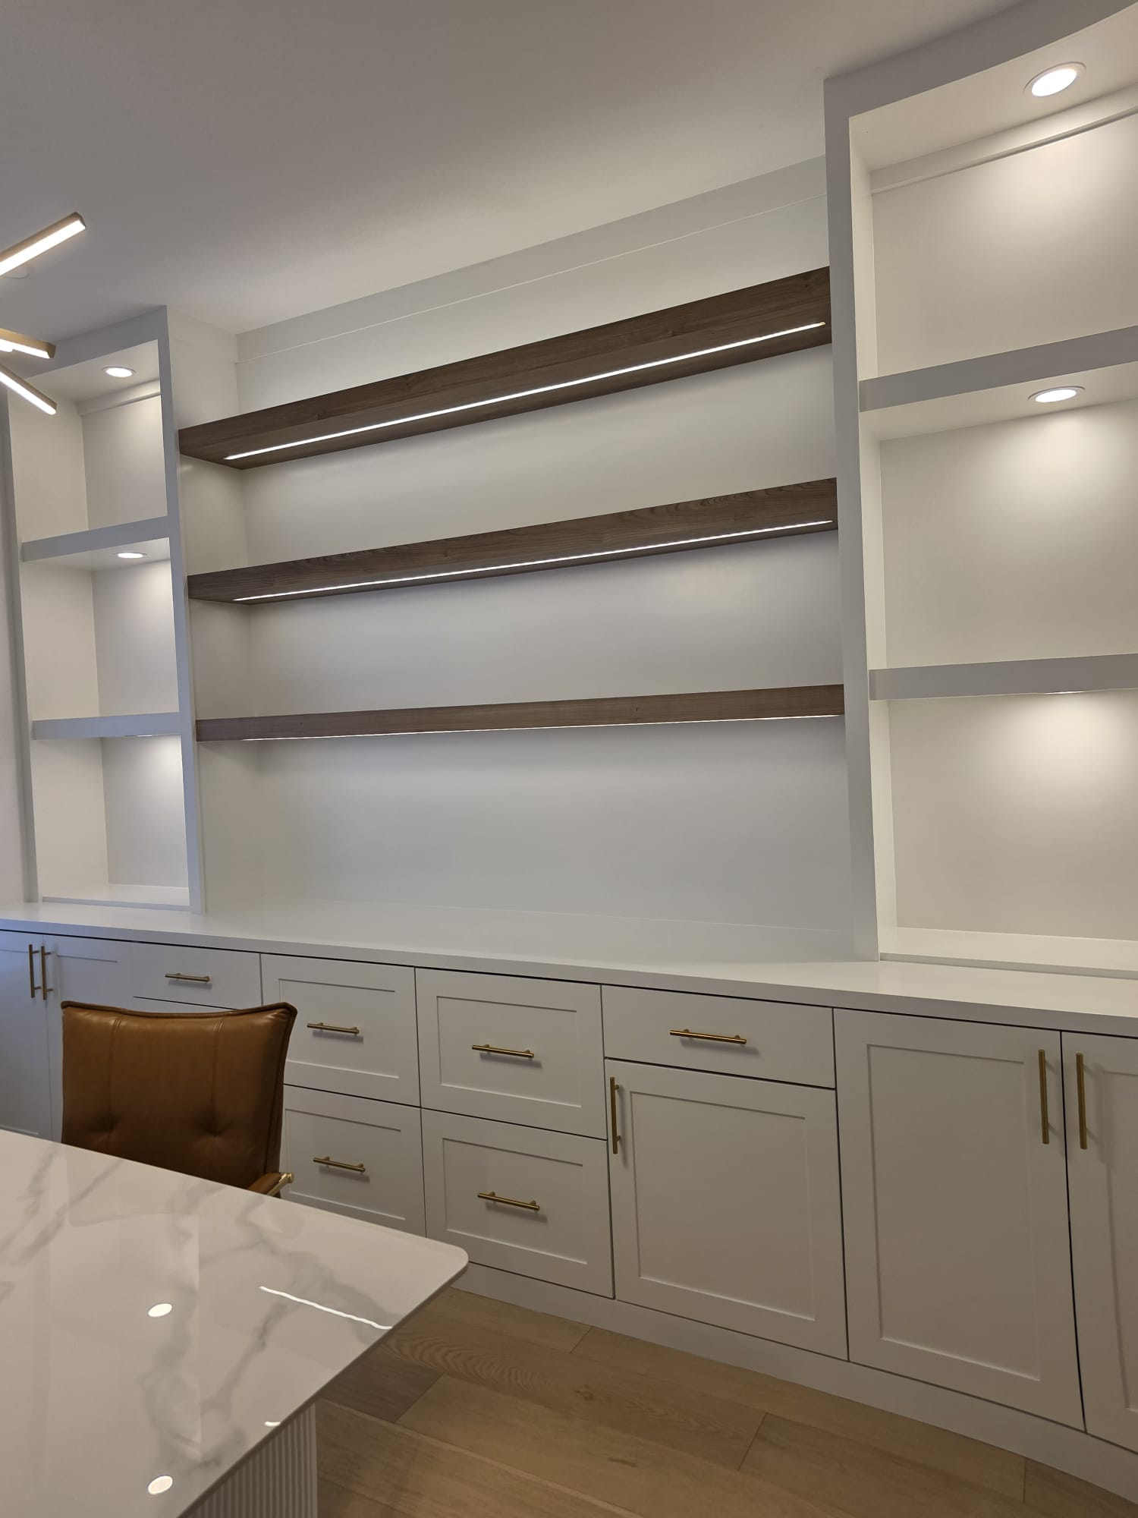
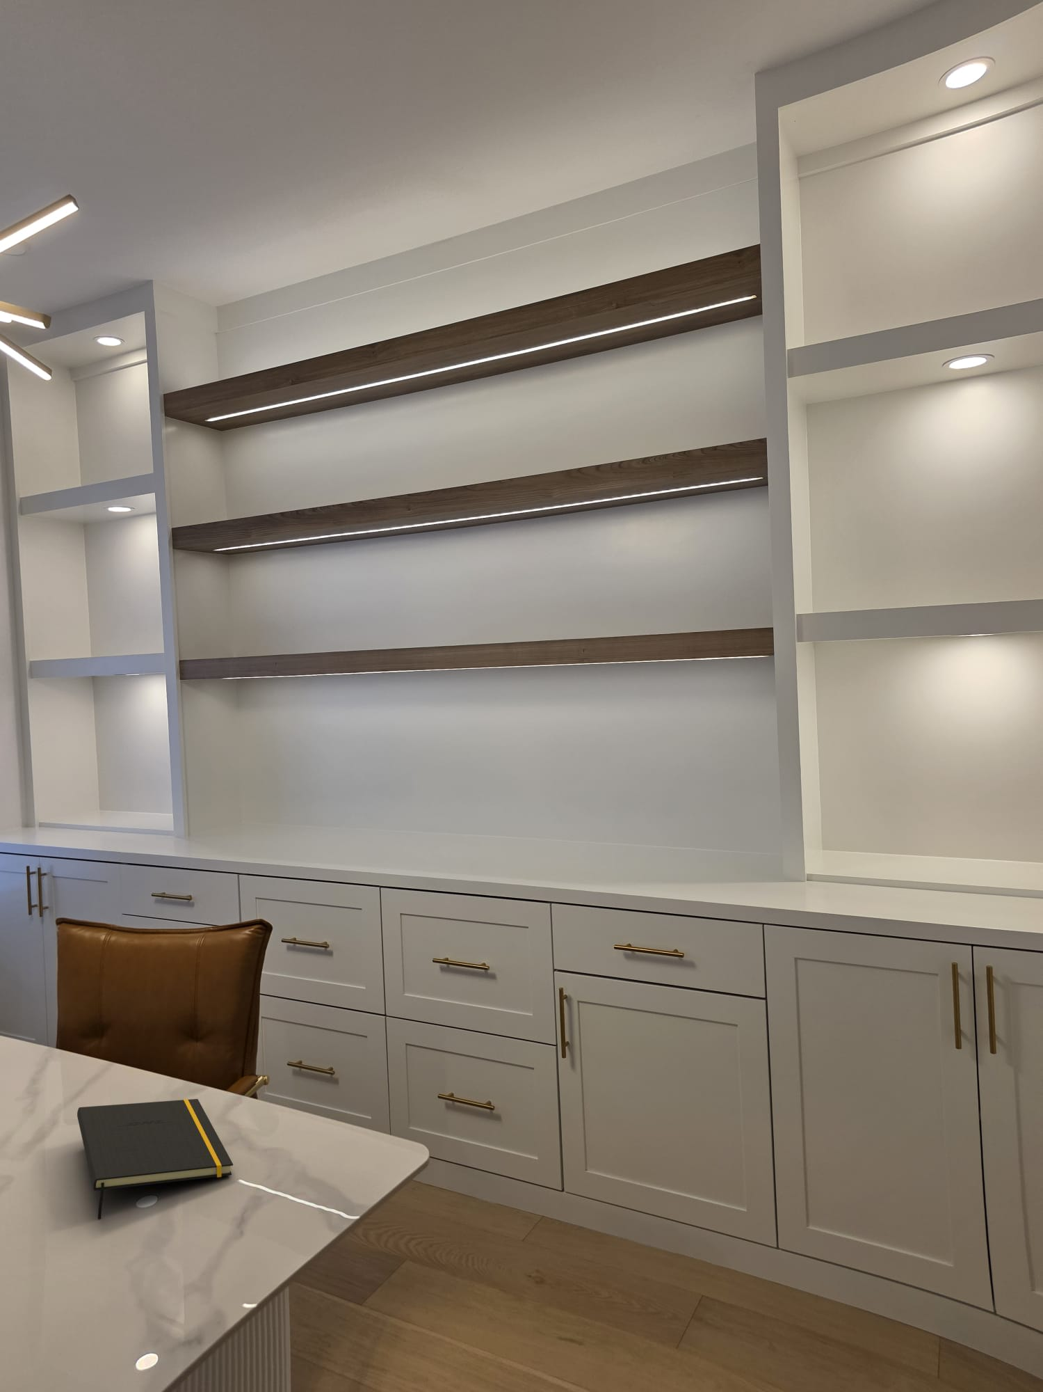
+ notepad [77,1098,233,1220]
